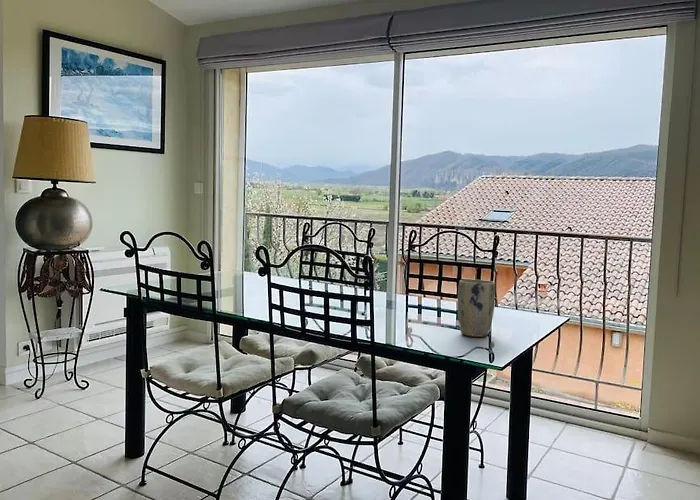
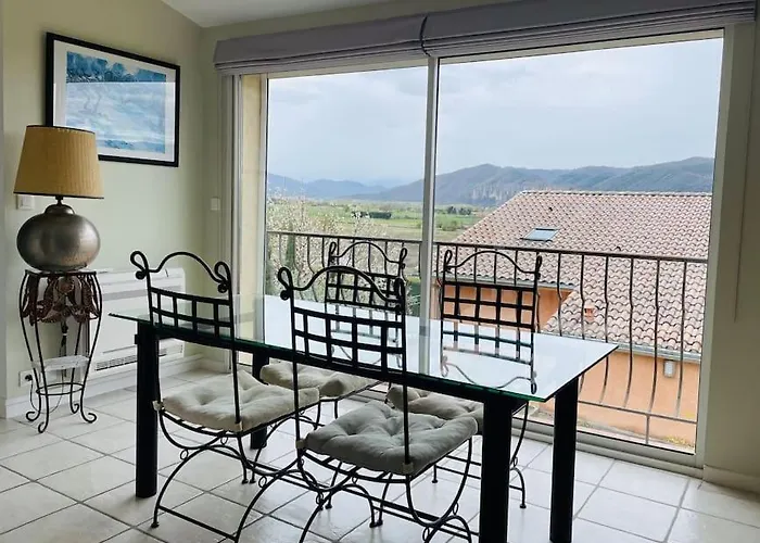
- plant pot [457,278,496,338]
